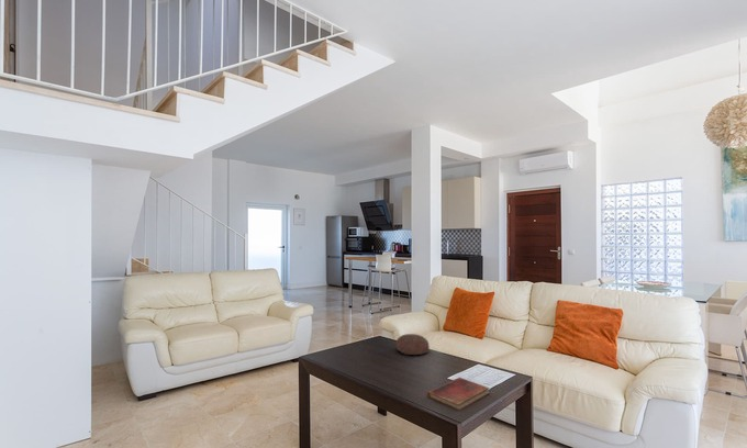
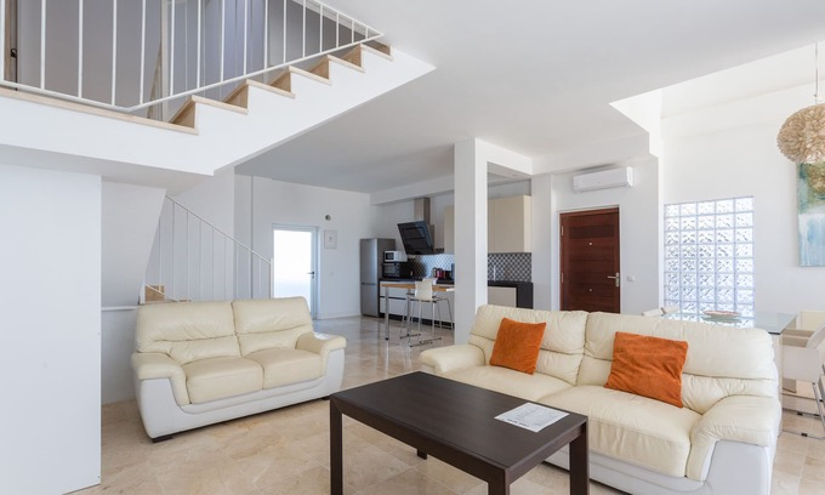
- decorative bowl [395,333,431,357]
- diary [426,377,491,412]
